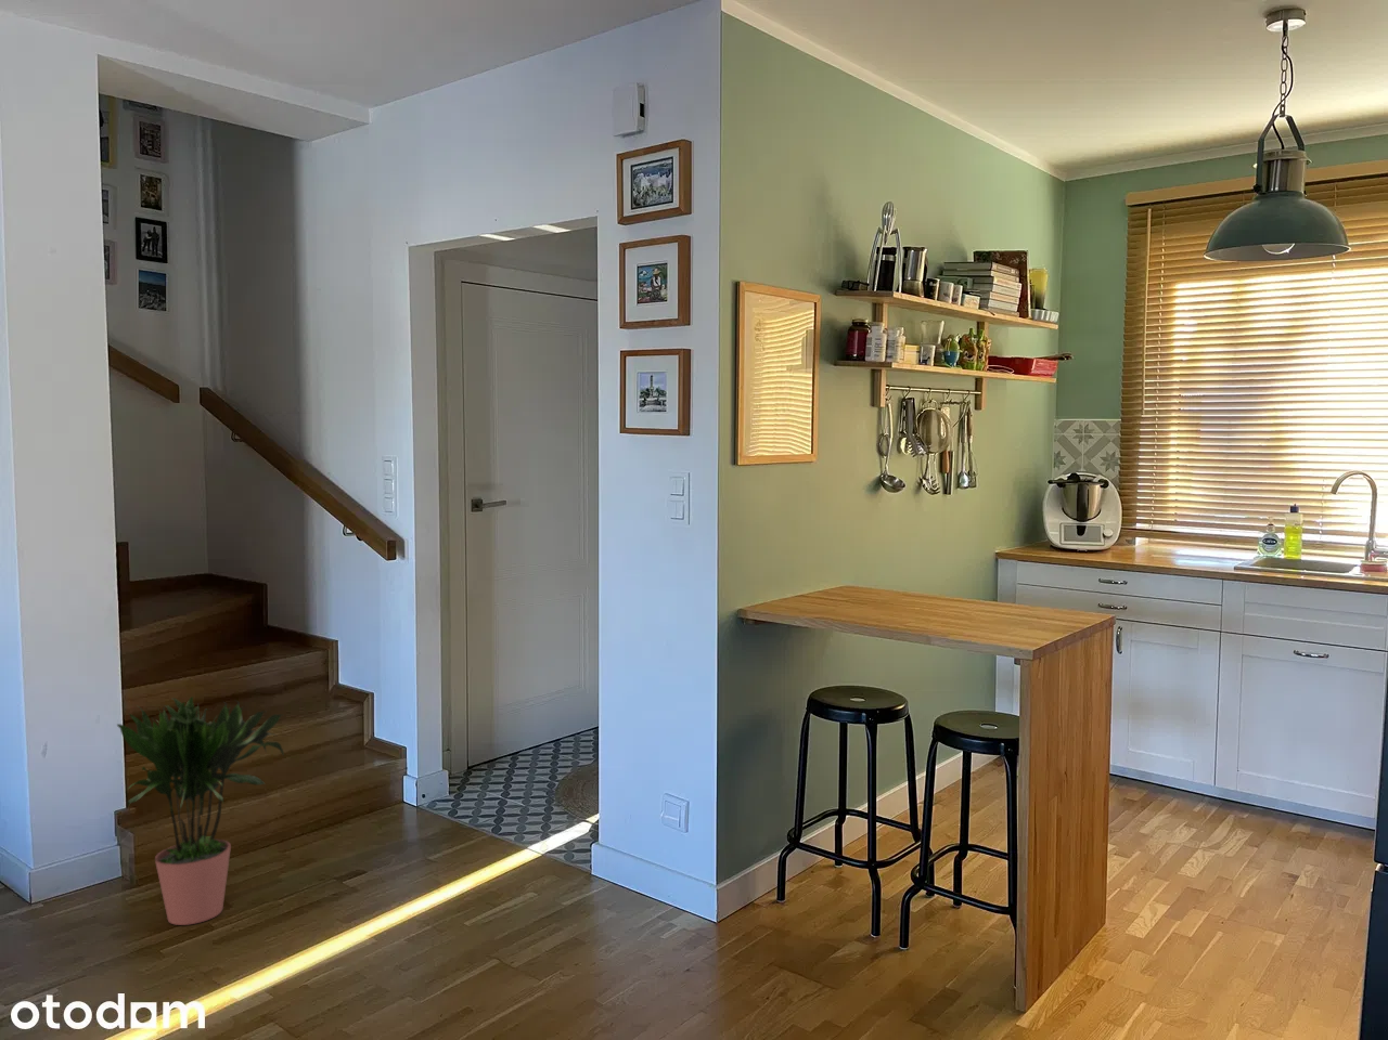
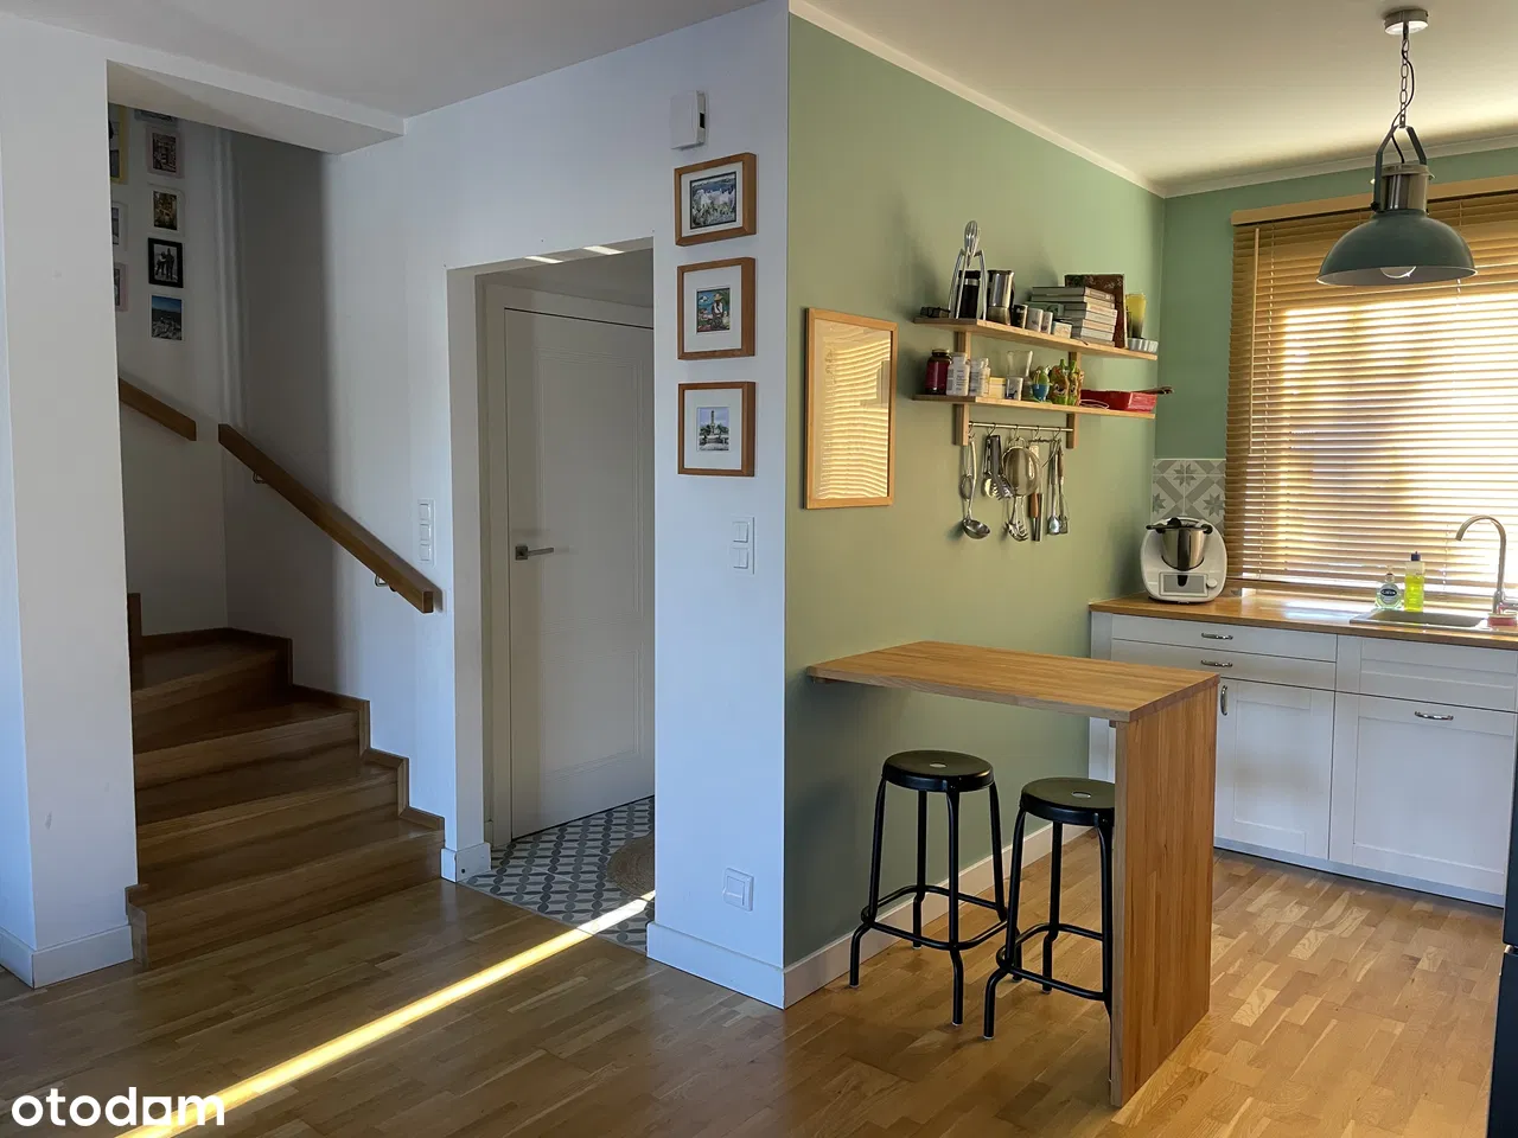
- potted plant [116,696,285,926]
